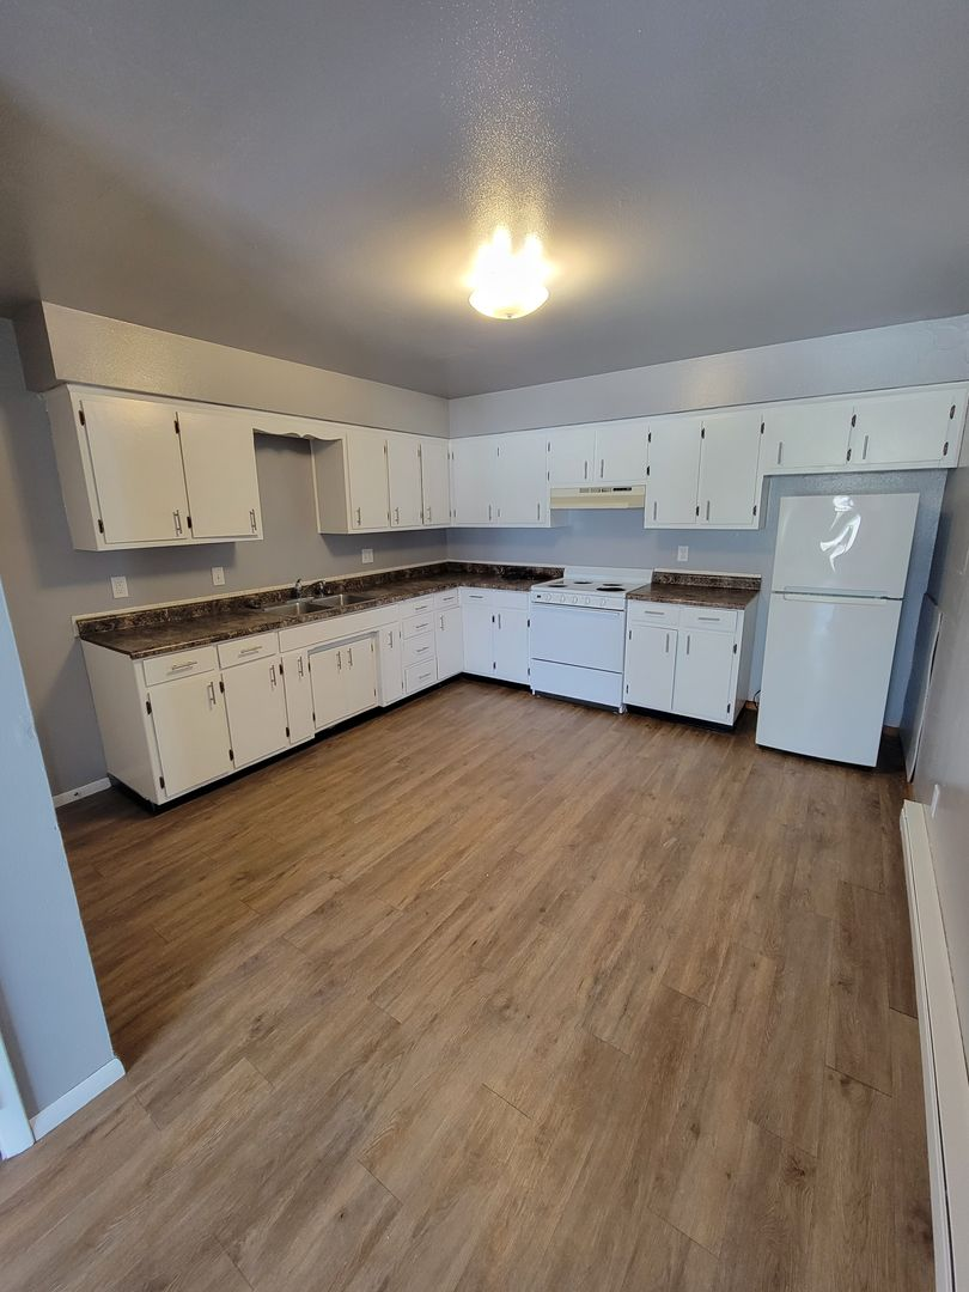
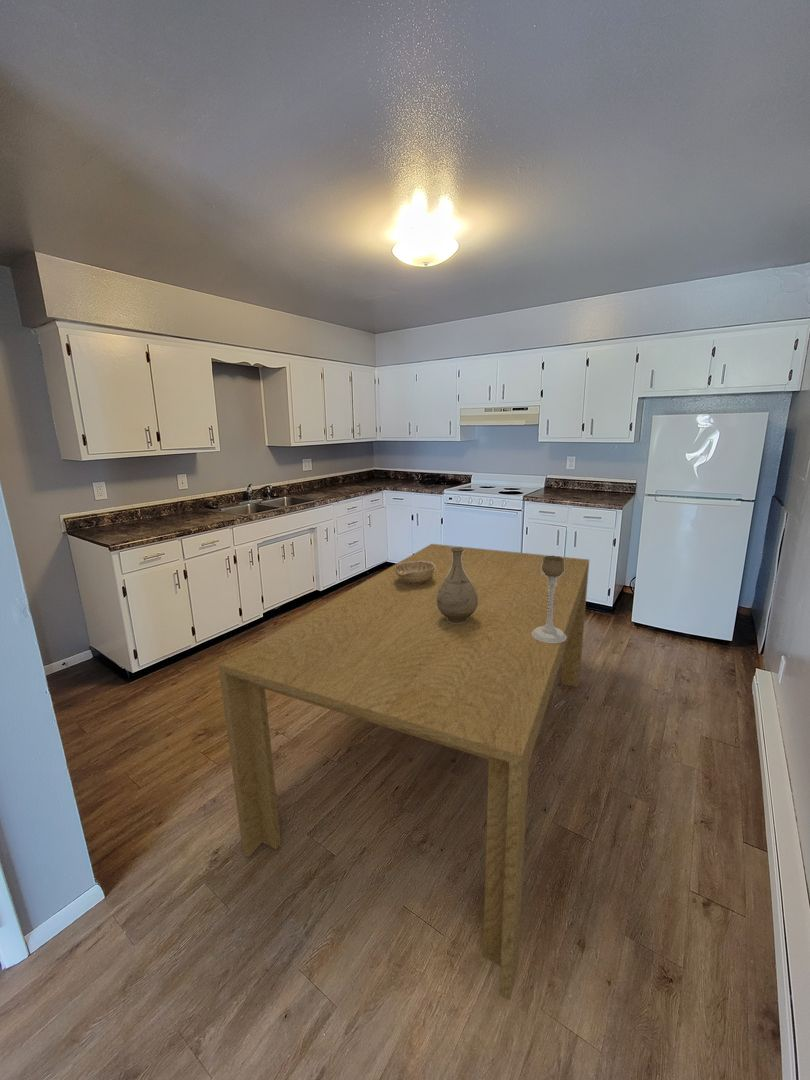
+ decorative bowl [395,561,435,584]
+ candle holder [531,555,567,643]
+ dining table [218,543,590,1002]
+ vase [437,546,478,623]
